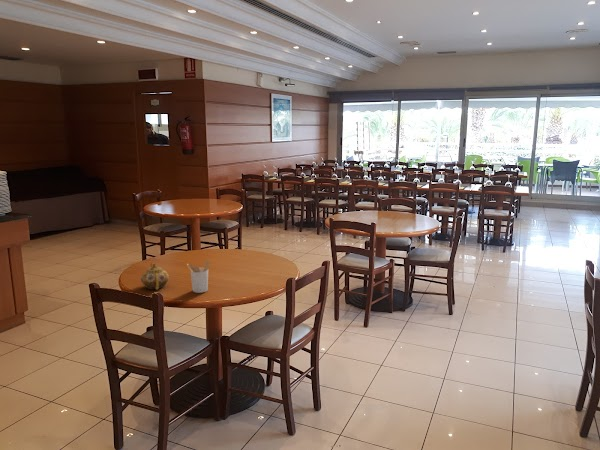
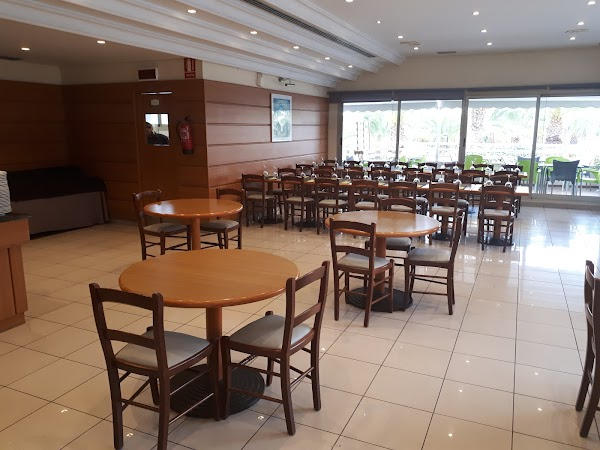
- utensil holder [186,259,211,294]
- teapot [140,262,170,291]
